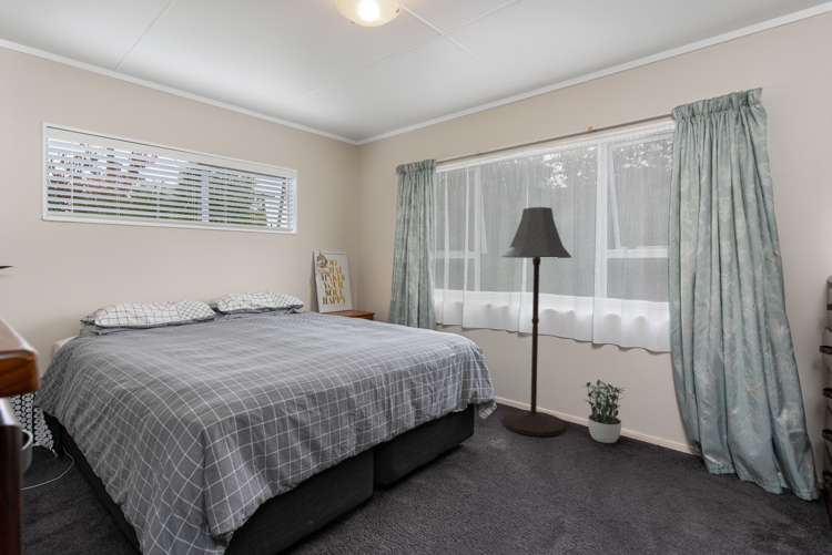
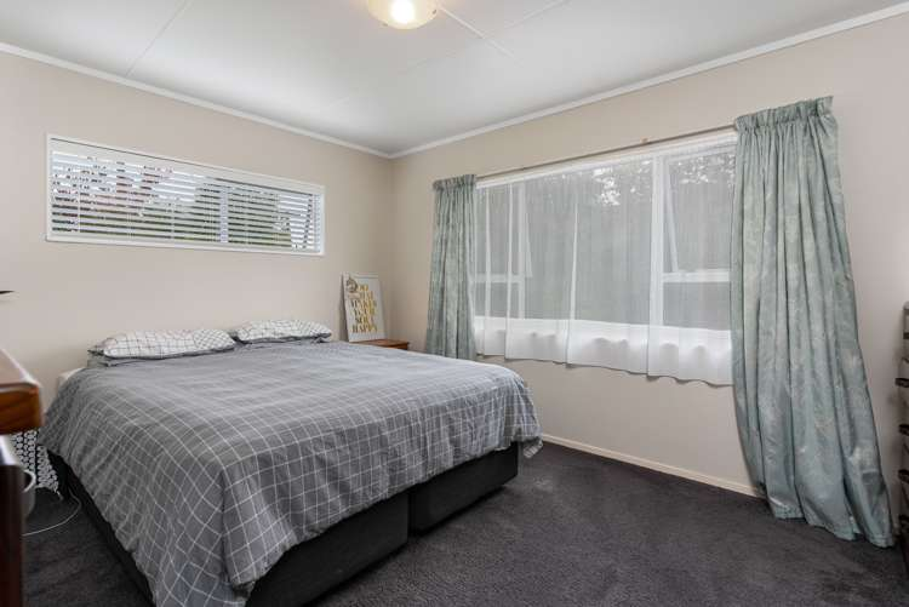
- floor lamp [500,206,572,438]
- potted plant [579,379,626,444]
